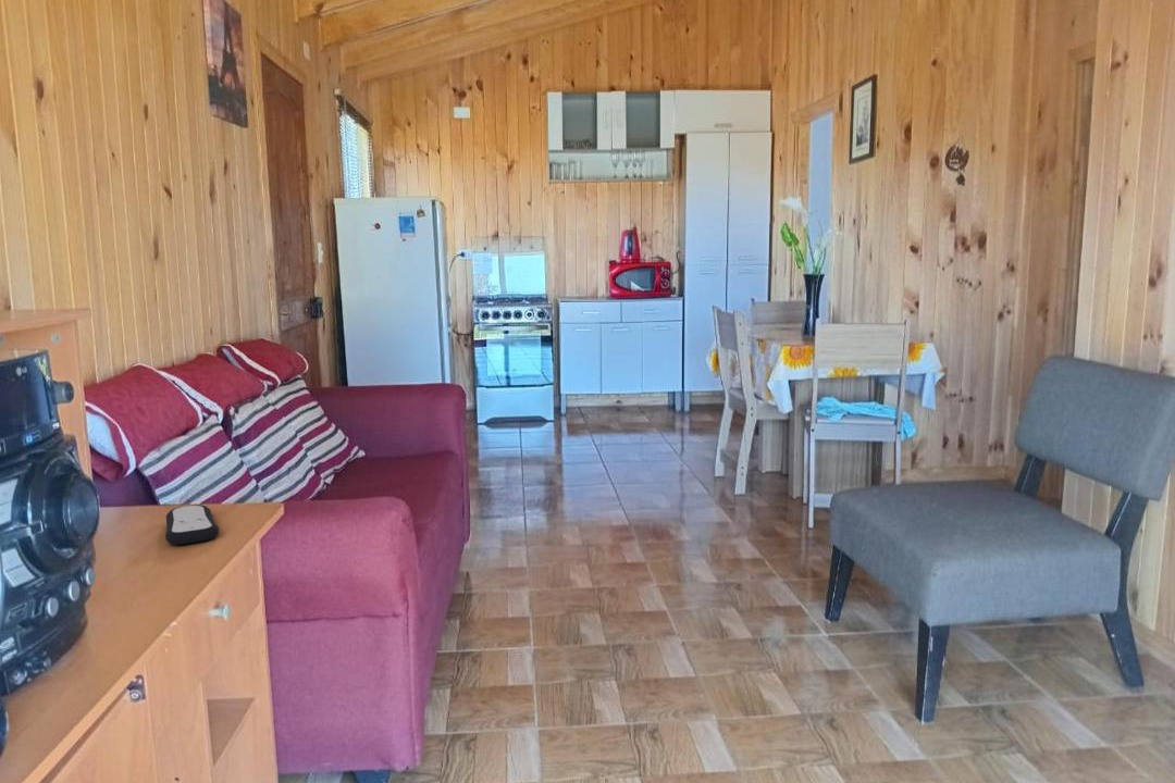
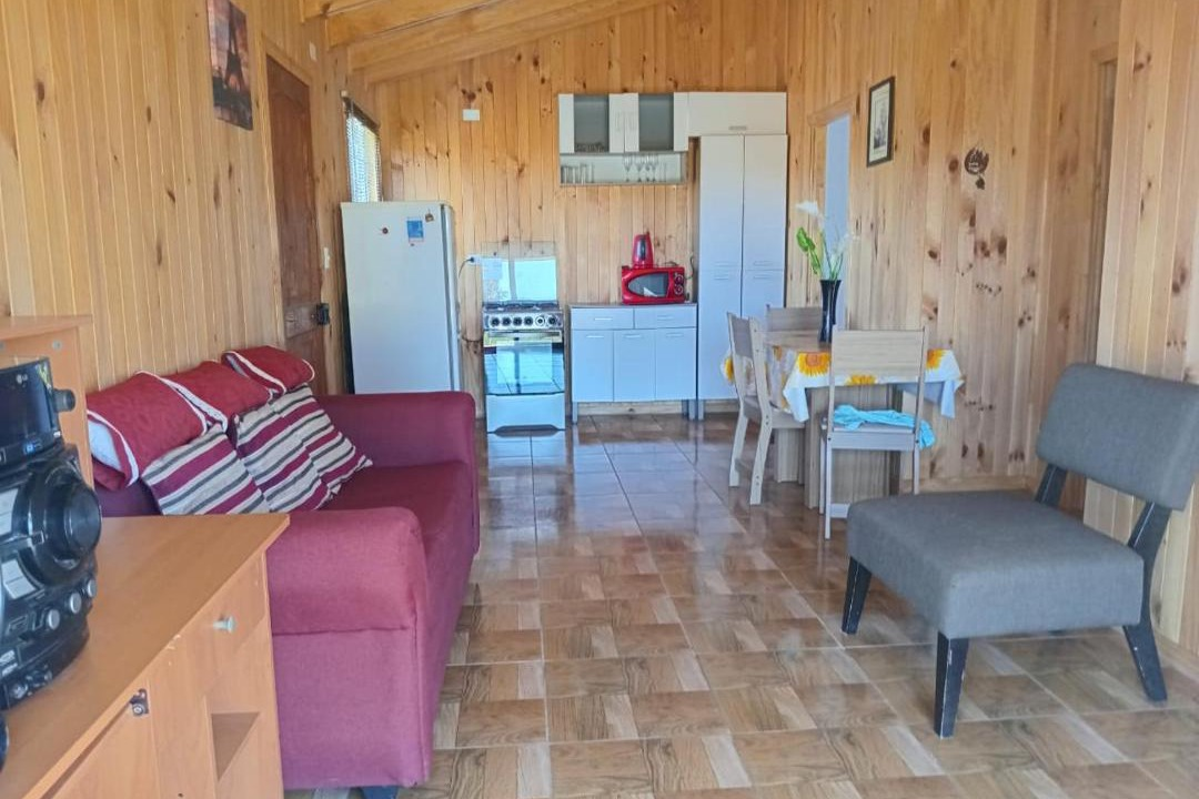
- remote control [164,504,220,546]
